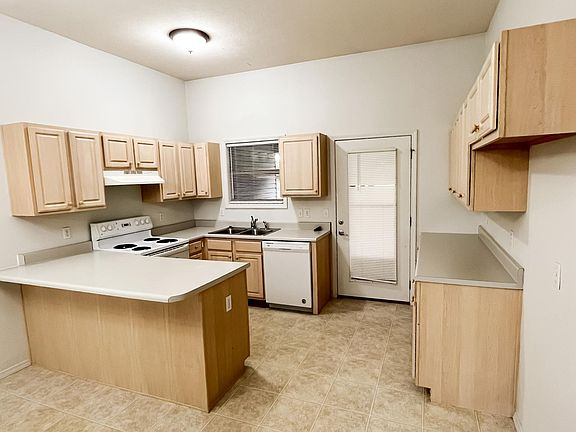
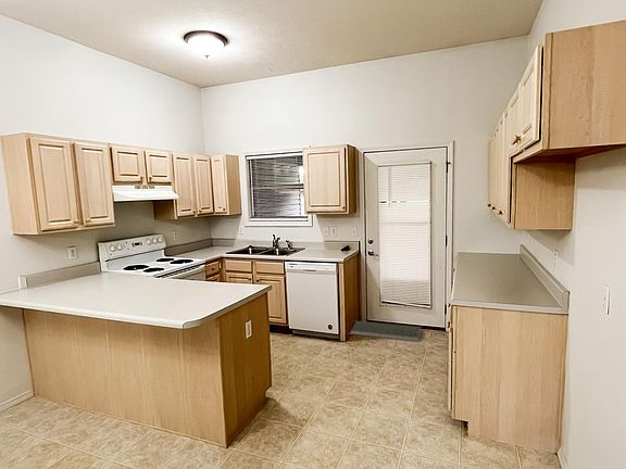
+ door mat [349,320,423,342]
